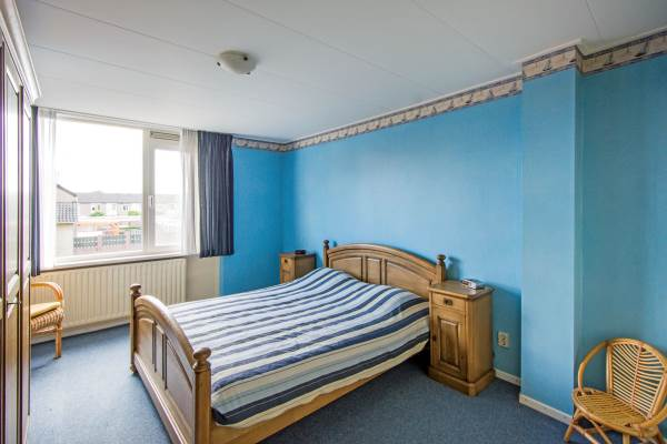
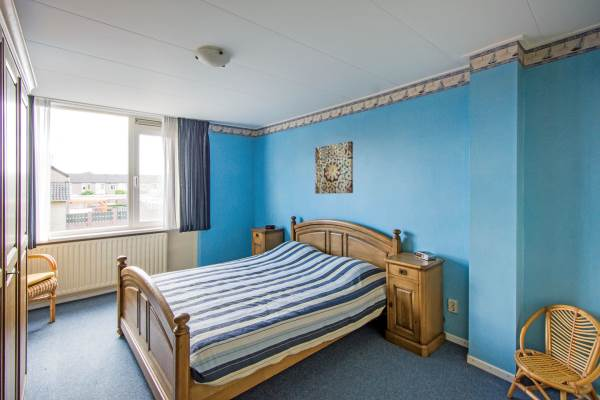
+ wall art [314,140,354,195]
